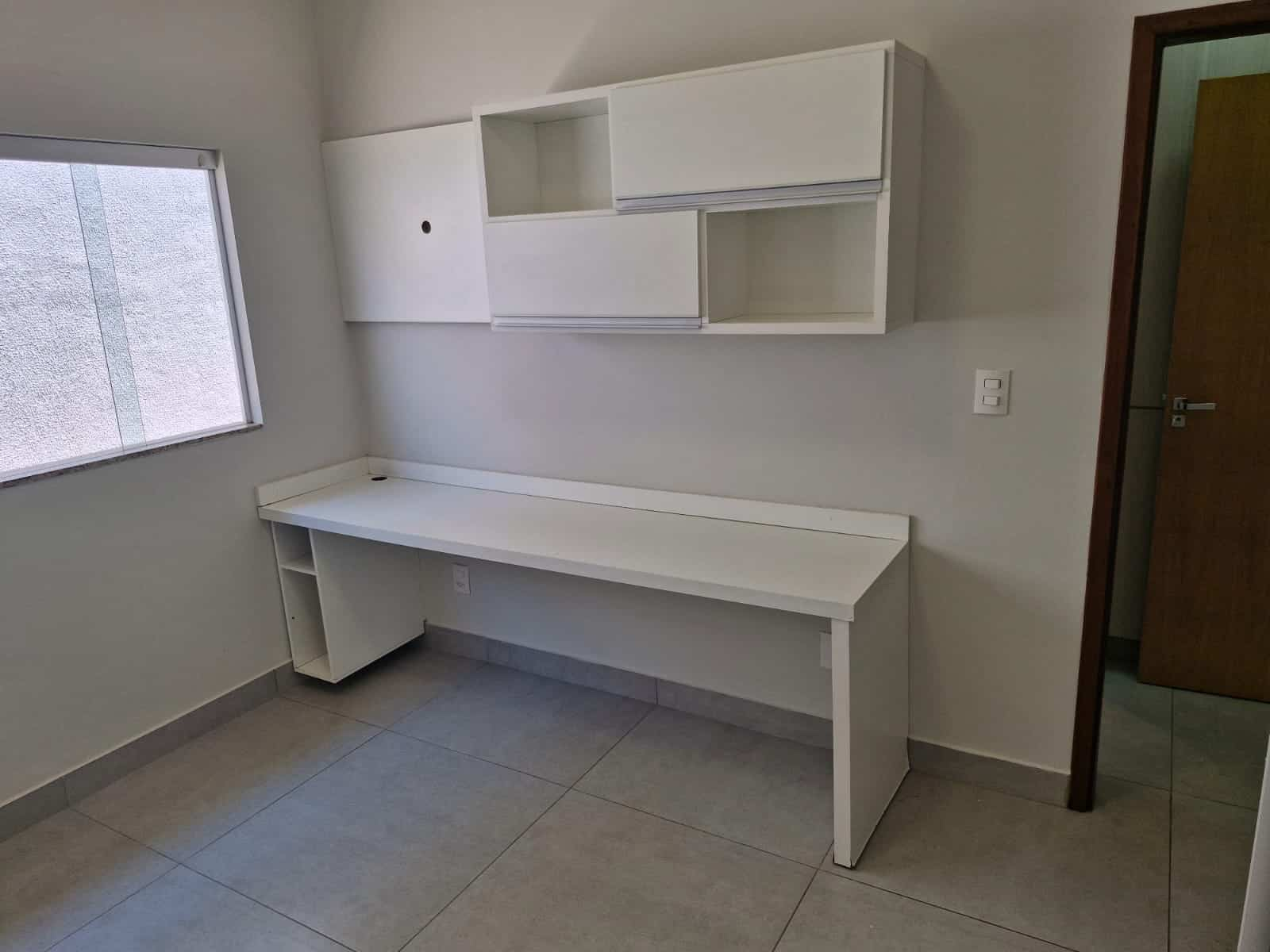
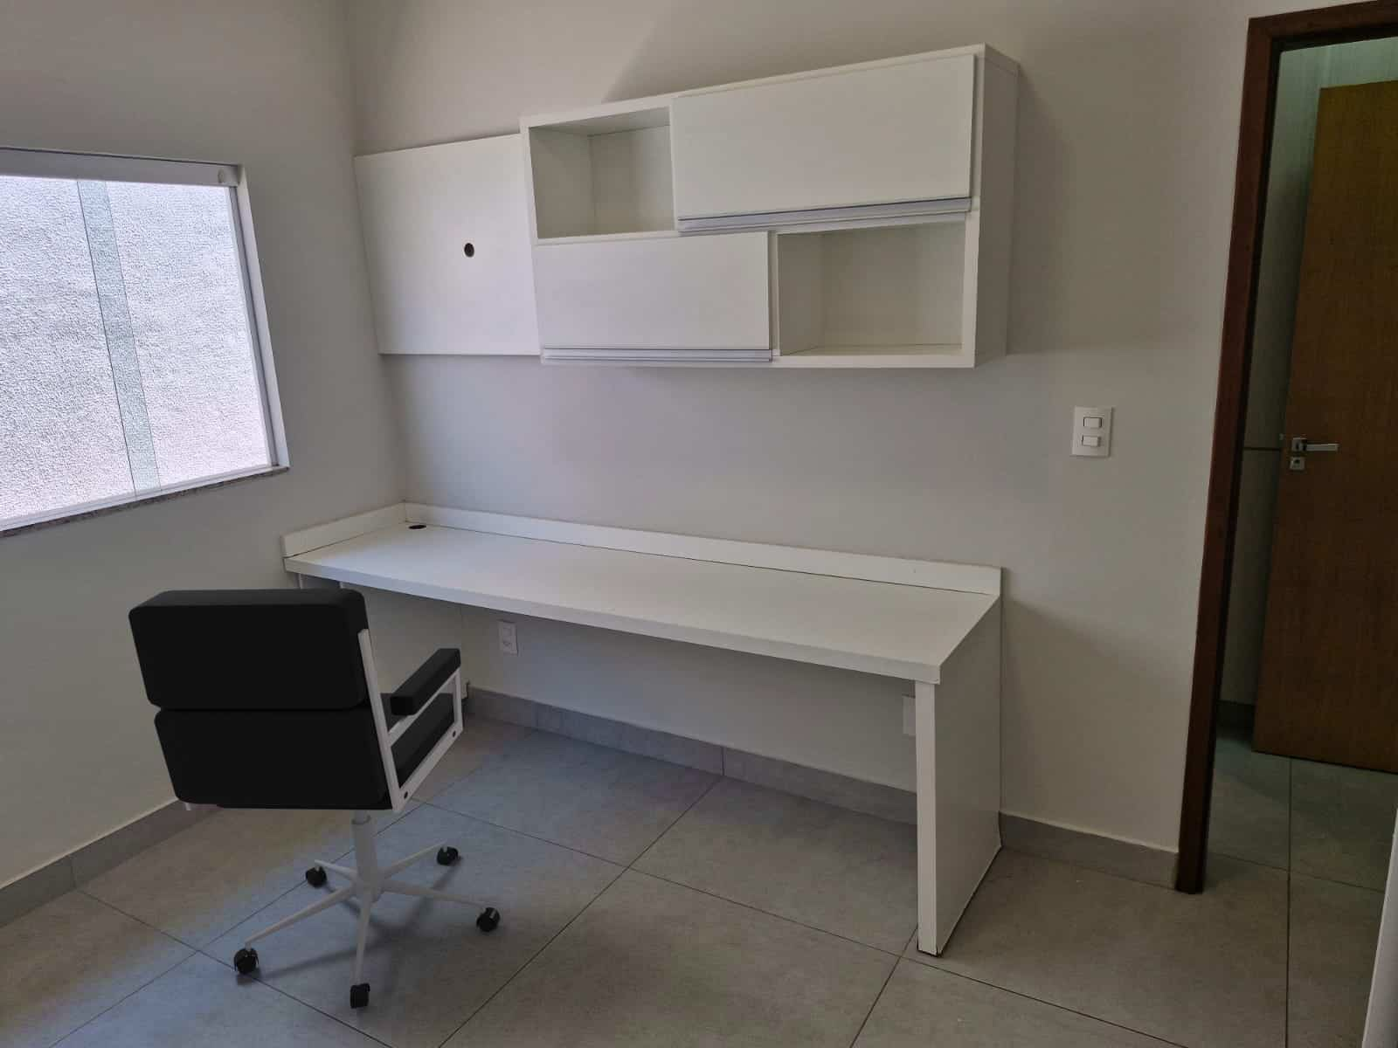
+ office chair [128,587,501,1009]
